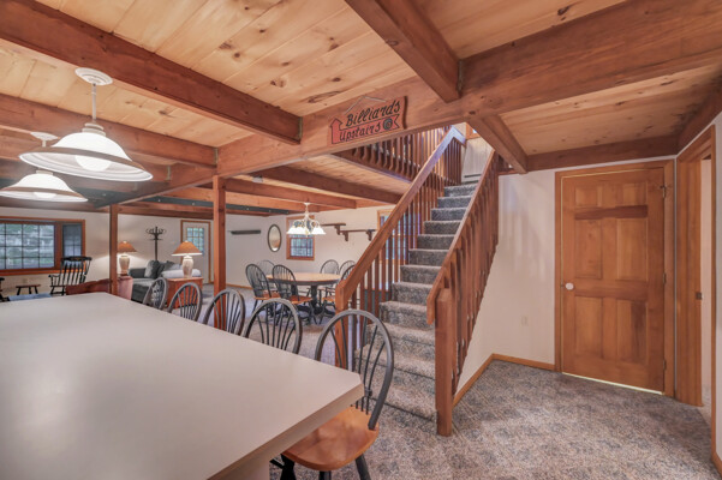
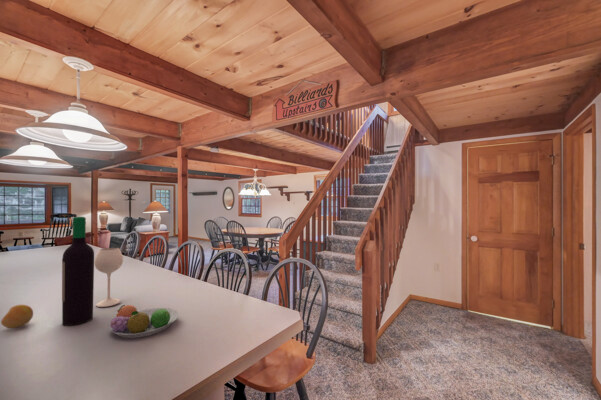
+ fruit bowl [109,304,179,339]
+ wine bottle [61,216,124,327]
+ fruit [0,304,34,329]
